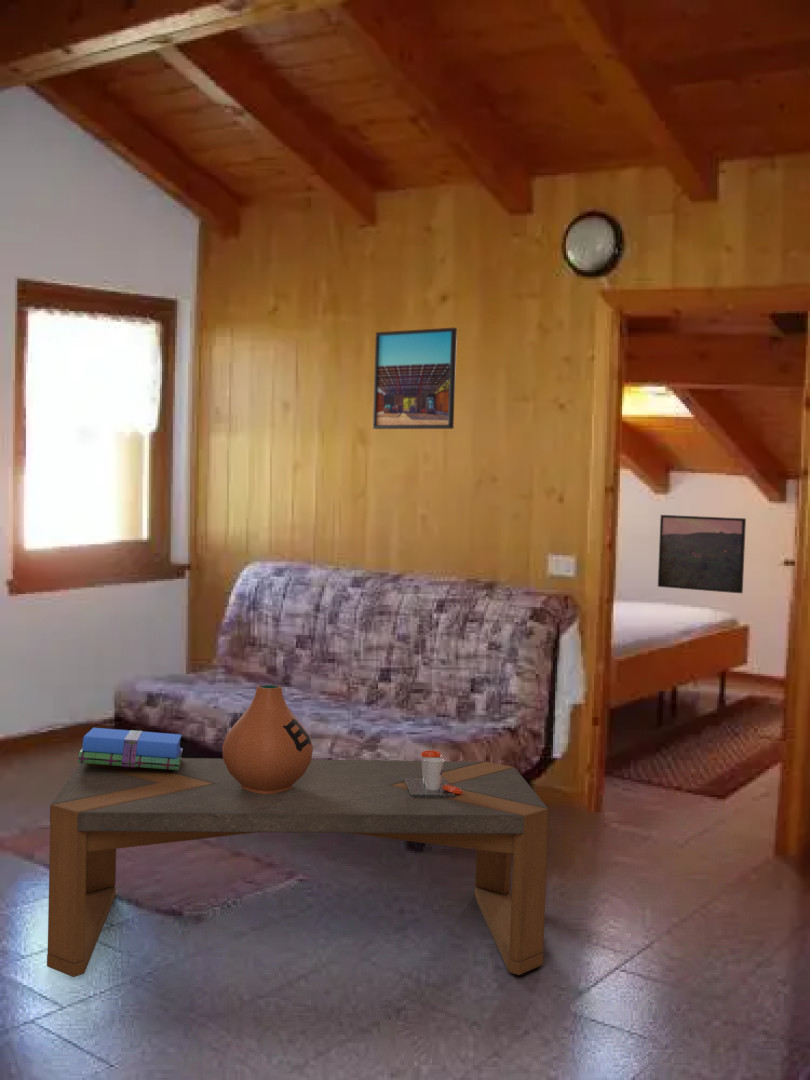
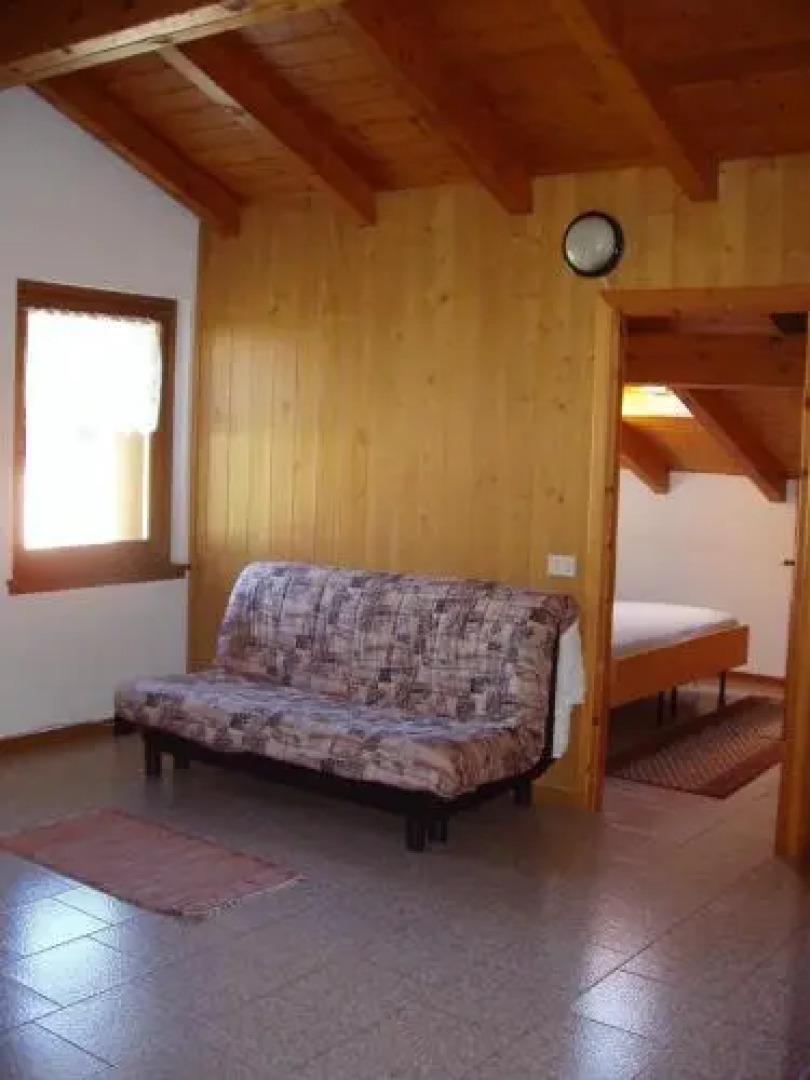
- vase [221,684,314,794]
- coffee table [46,757,550,978]
- books [77,727,184,770]
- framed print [657,514,747,594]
- cup [404,750,463,798]
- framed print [372,327,458,430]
